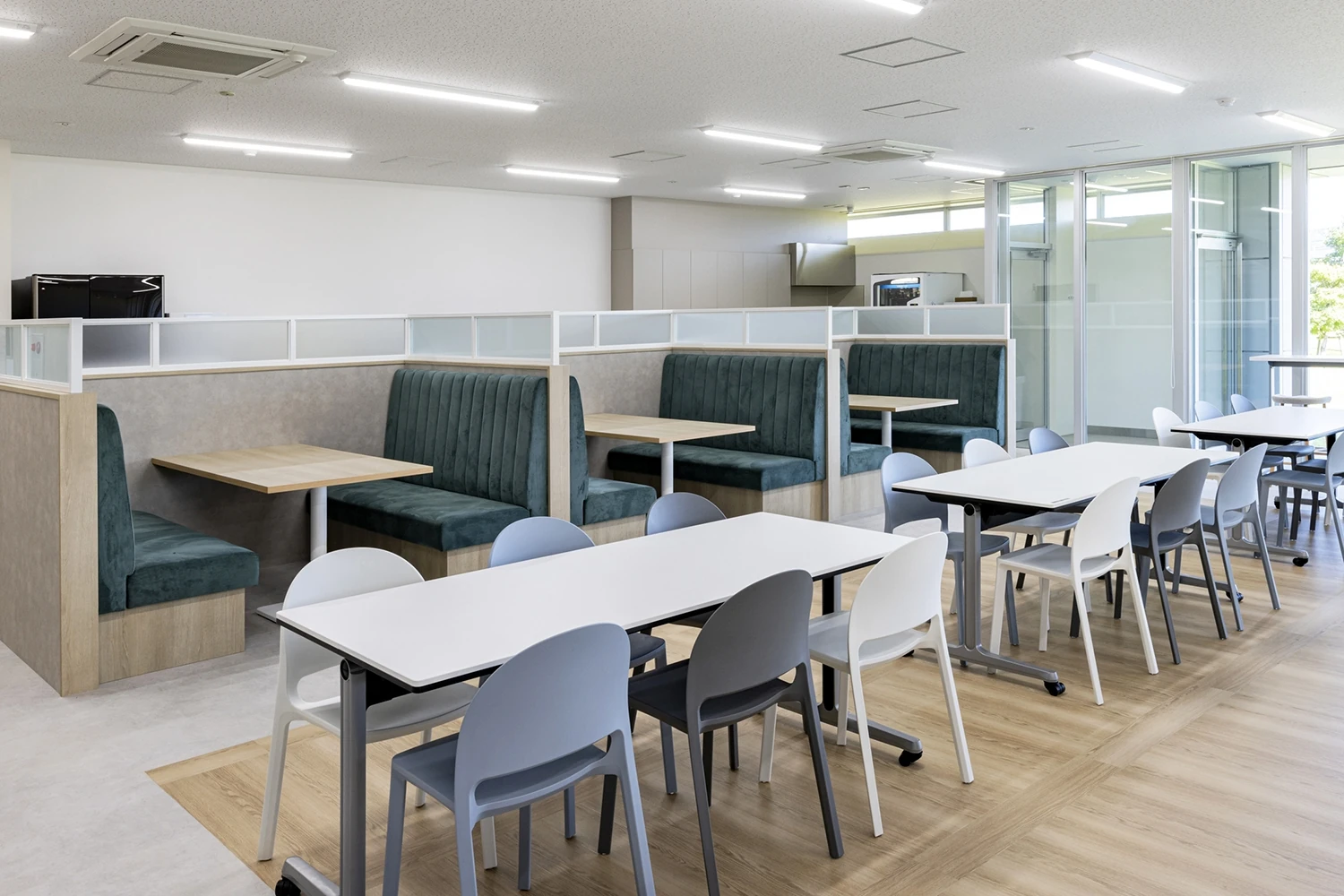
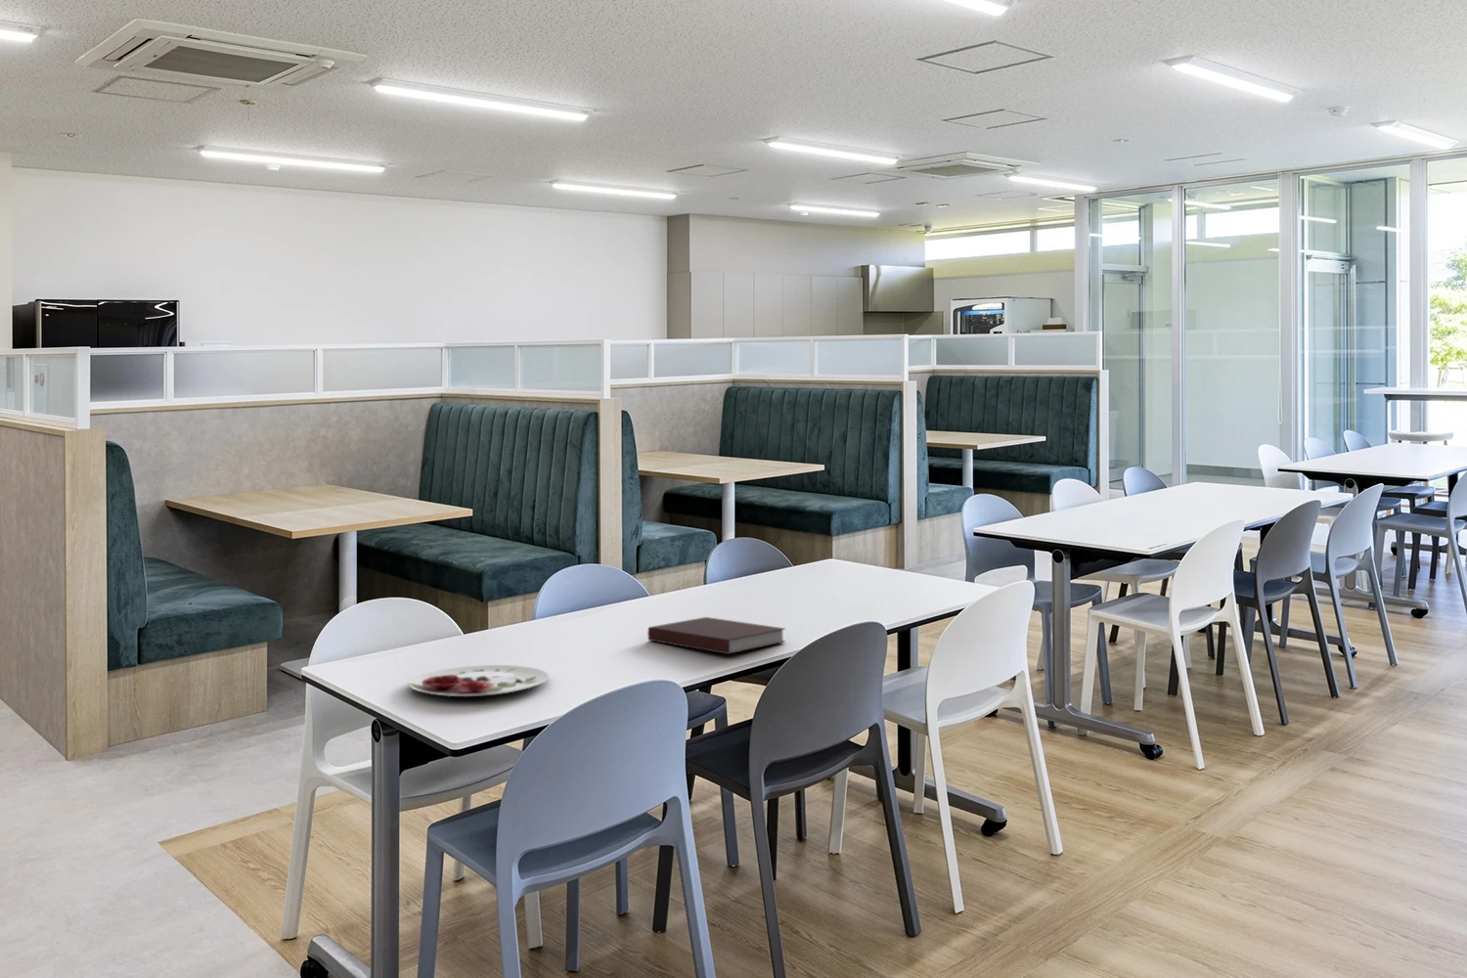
+ plate [408,664,550,697]
+ notebook [646,616,786,655]
